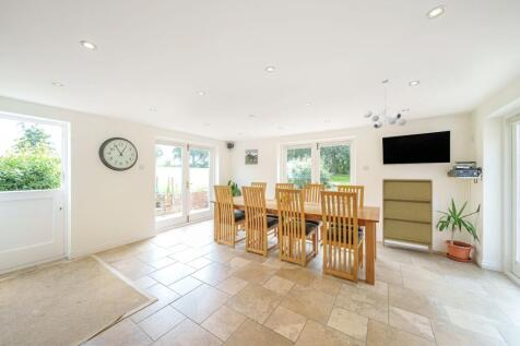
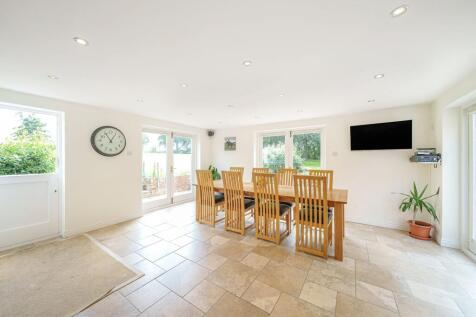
- cabinet [381,178,434,255]
- ceiling light fixture [363,79,407,129]
